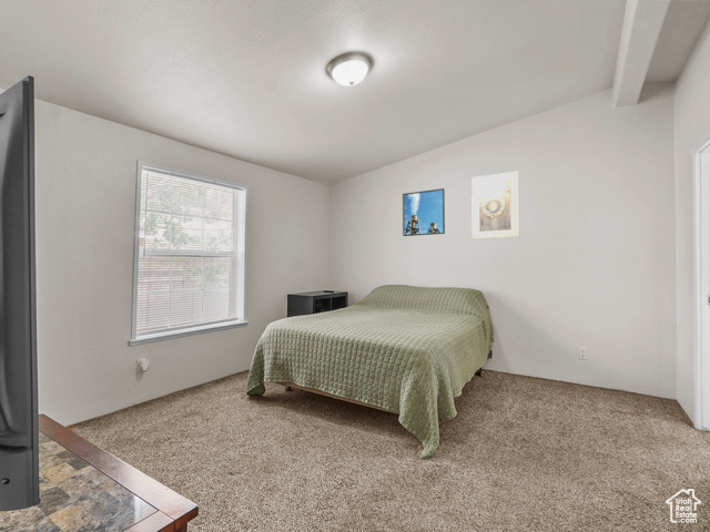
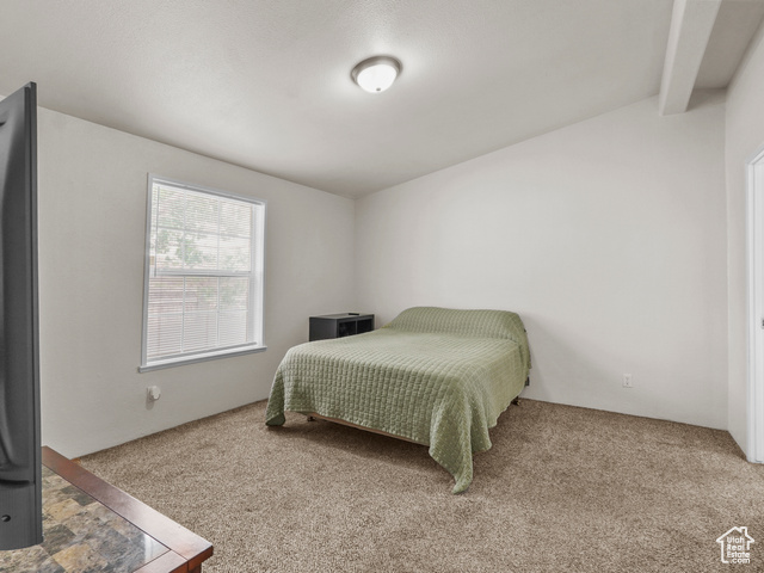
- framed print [470,171,520,241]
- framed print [402,187,446,237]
